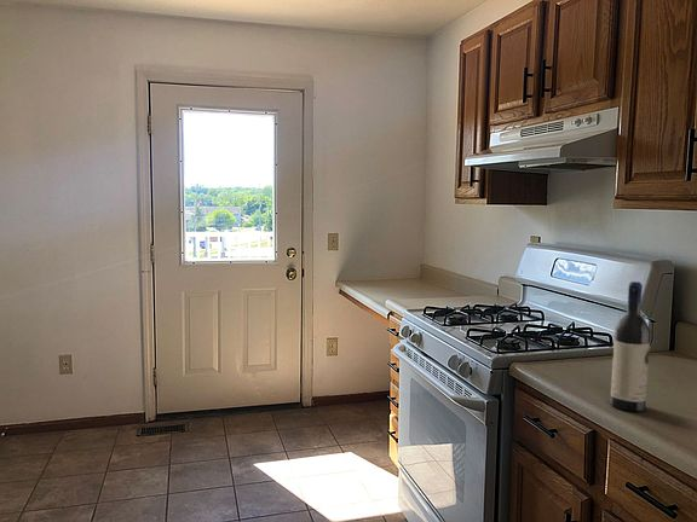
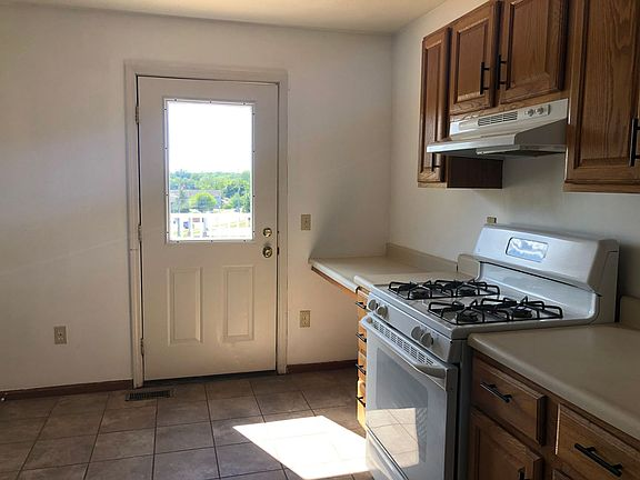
- wine bottle [609,280,652,412]
